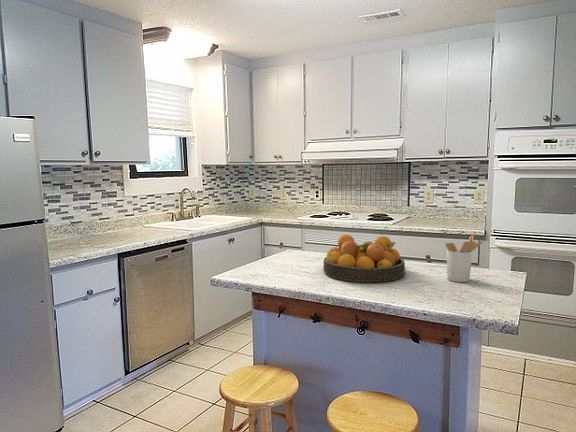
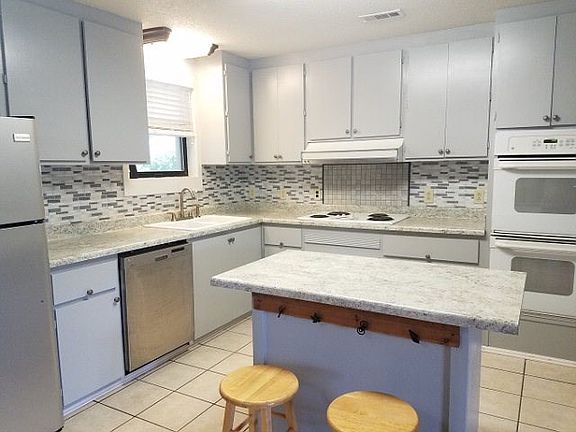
- utensil holder [444,234,483,283]
- fruit bowl [322,233,406,283]
